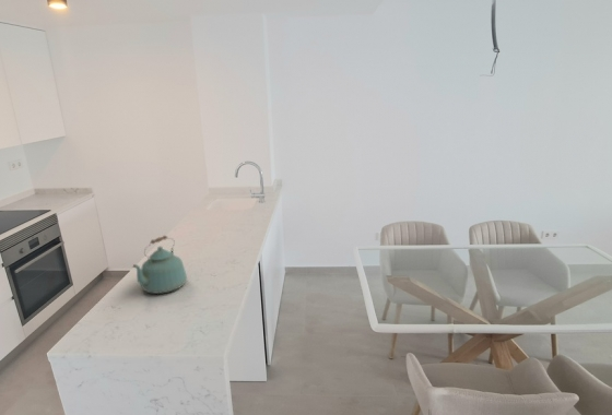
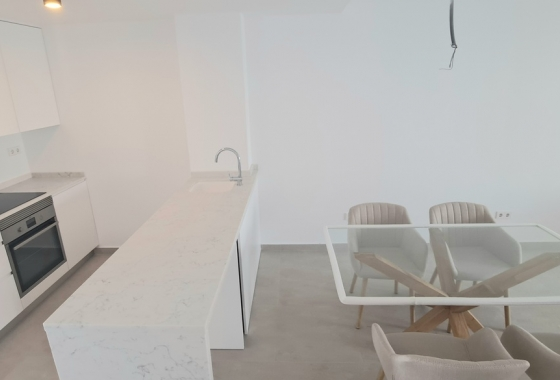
- kettle [131,235,188,295]
